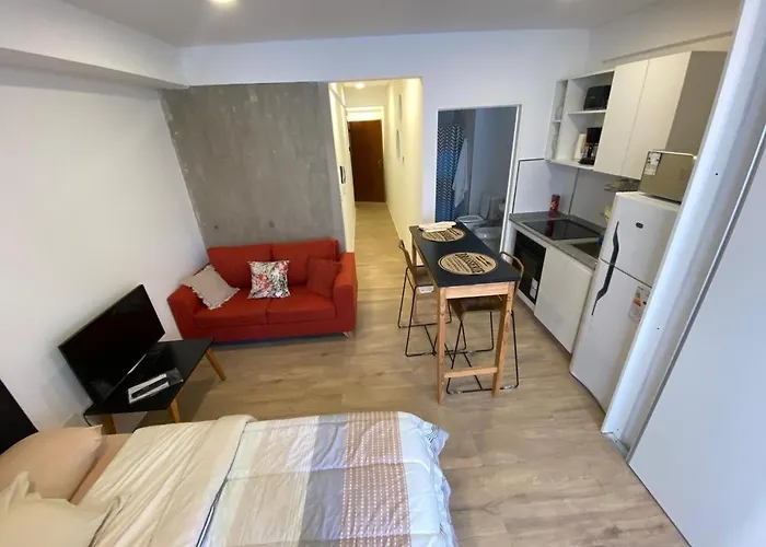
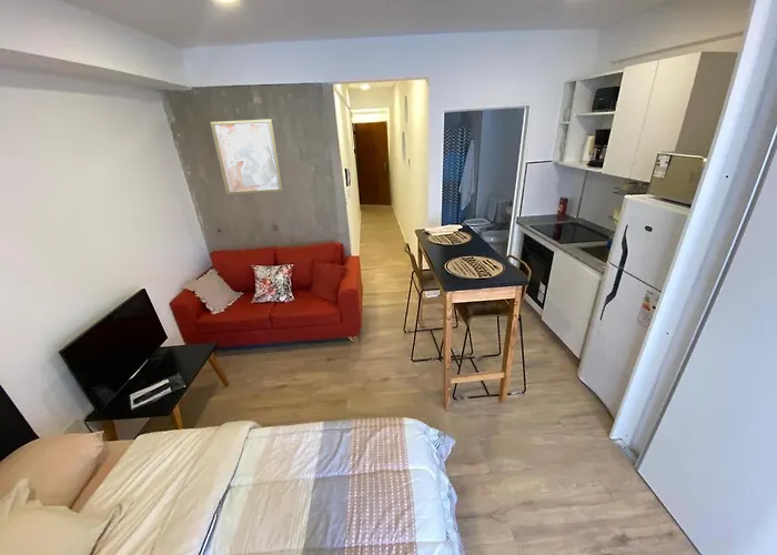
+ wall art [210,118,284,195]
